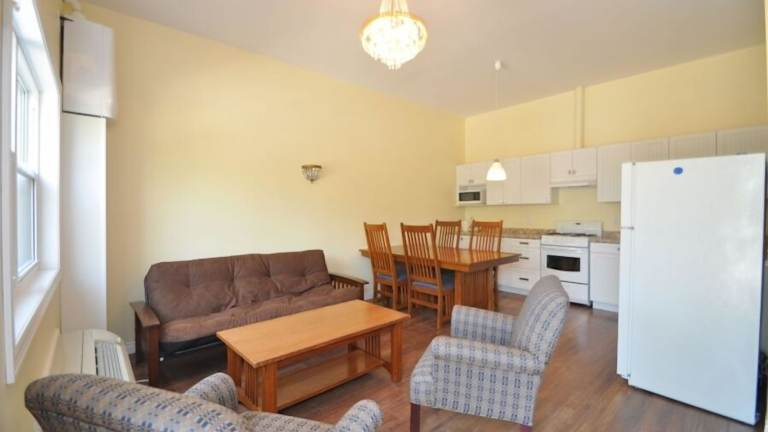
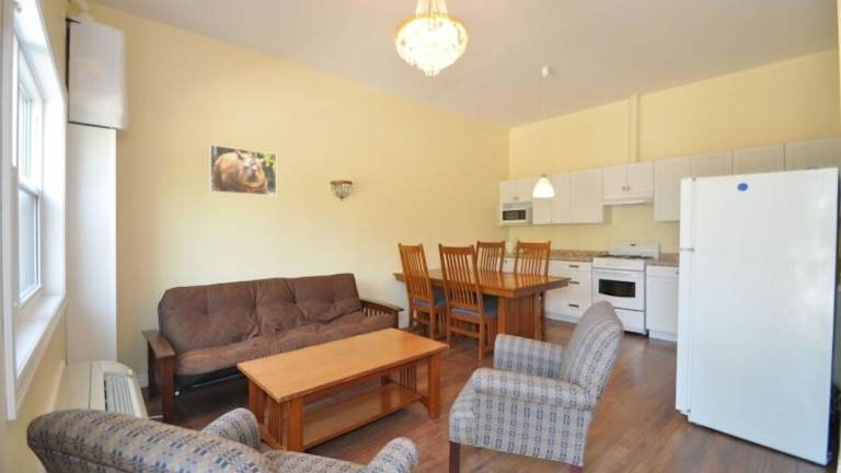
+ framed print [208,143,277,197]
